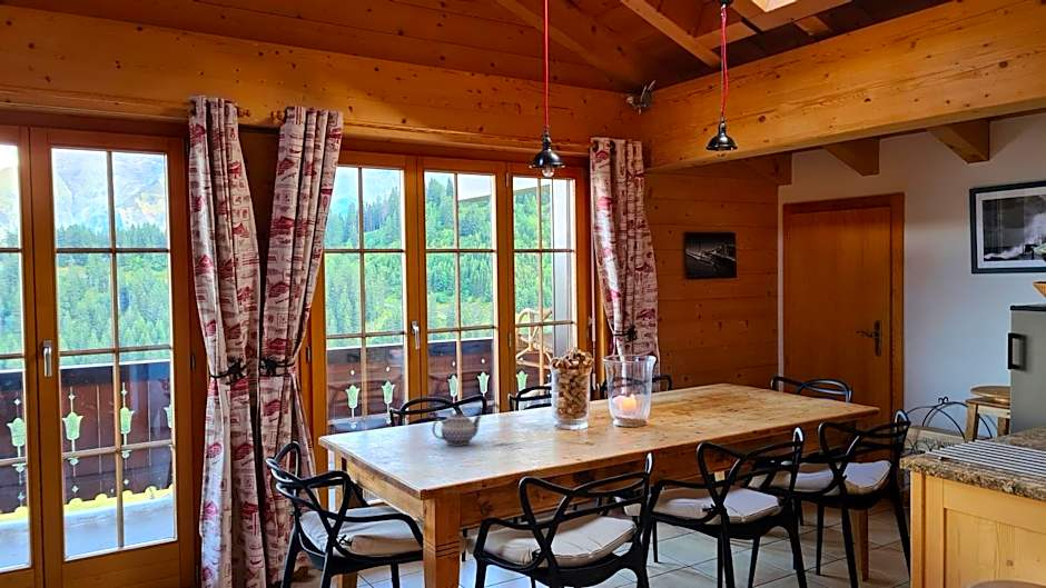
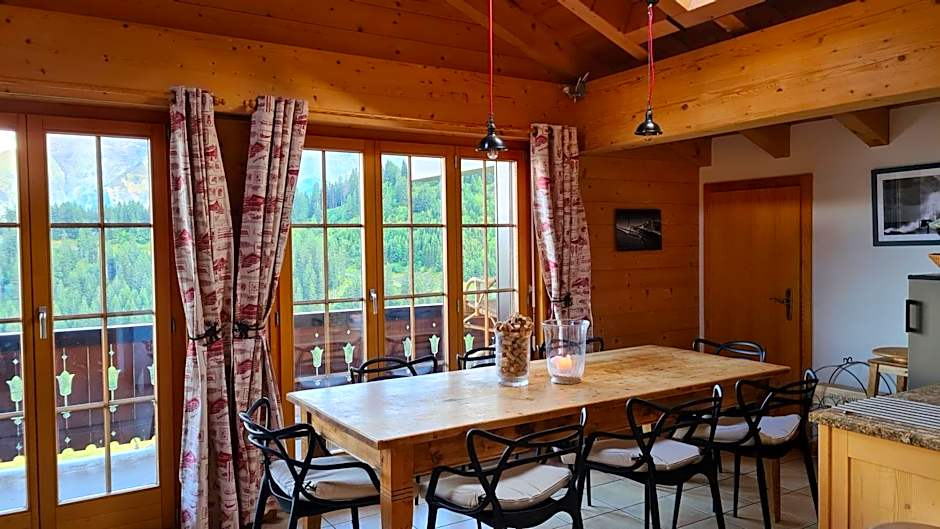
- teapot [431,409,483,446]
